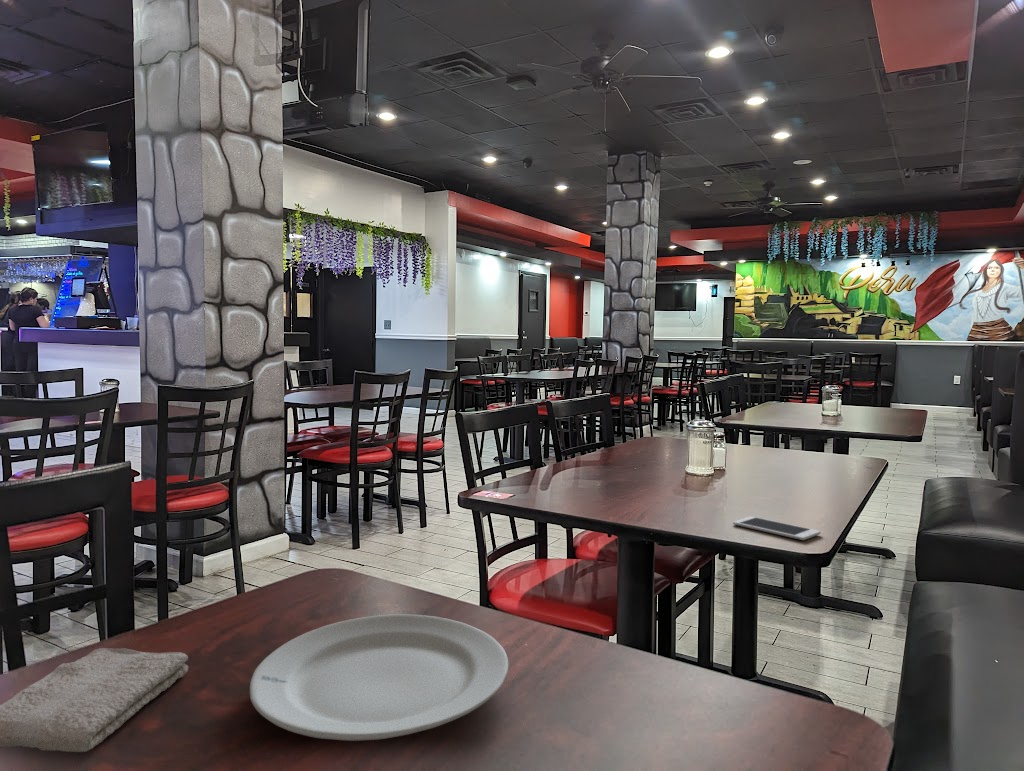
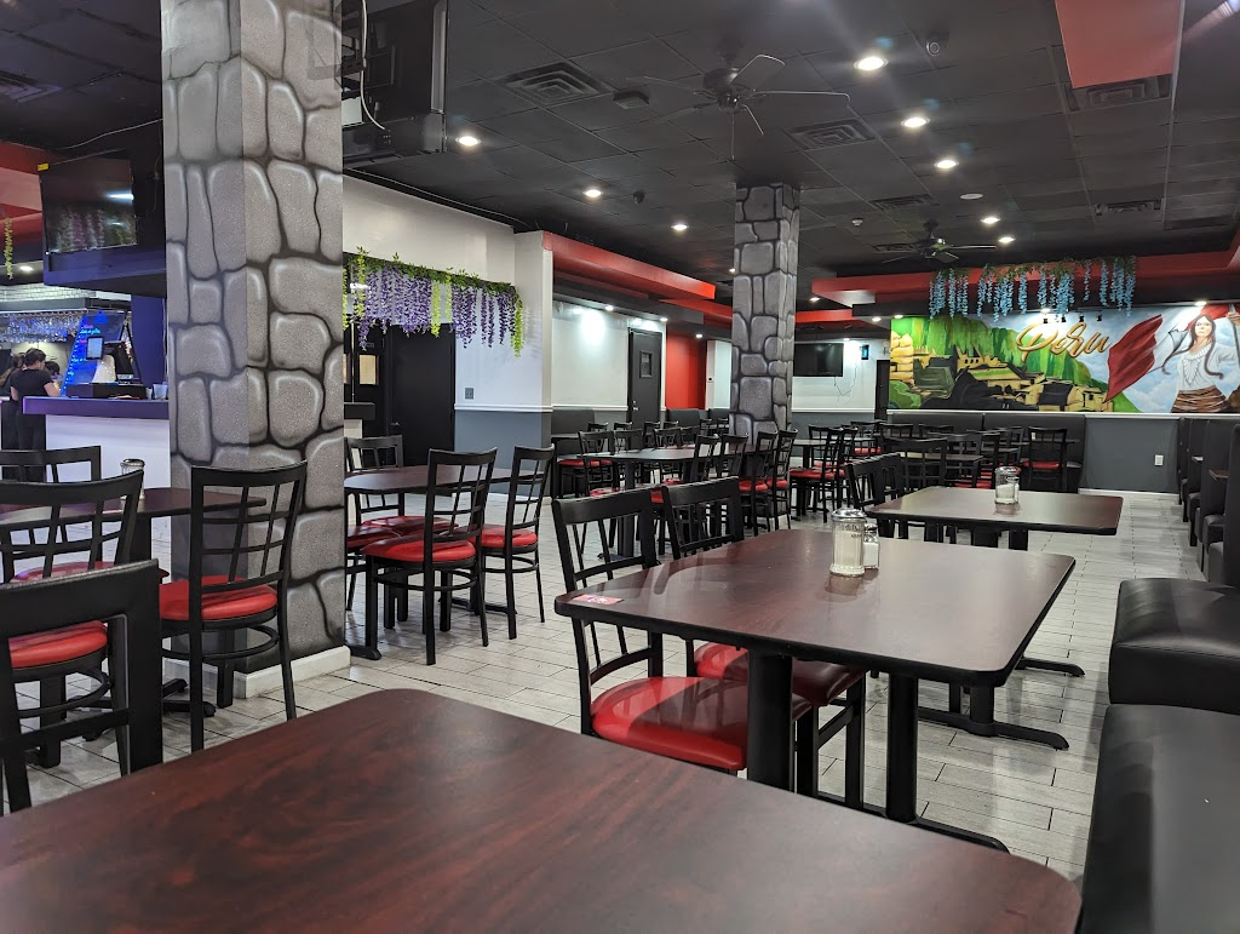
- chinaware [249,613,510,742]
- washcloth [0,647,189,753]
- cell phone [732,516,821,541]
